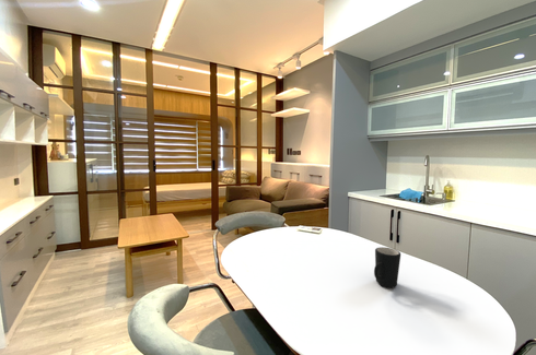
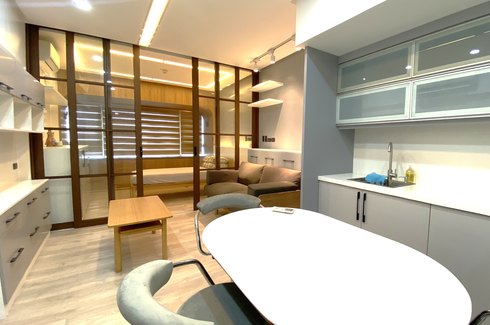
- mug [373,246,401,288]
